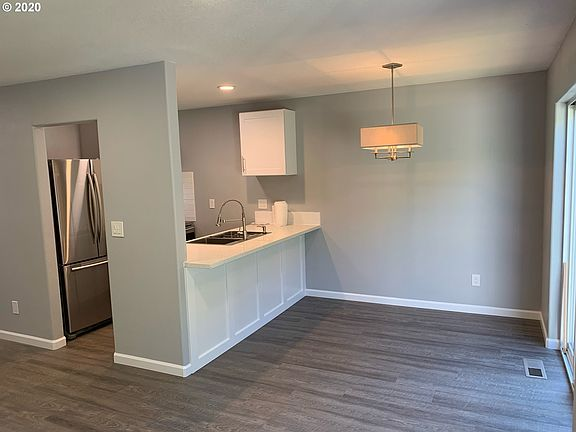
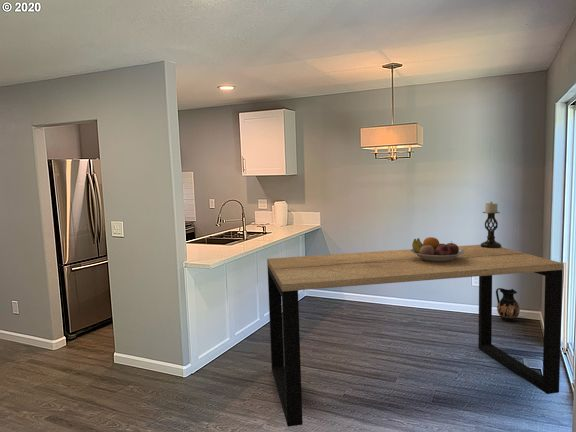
+ ceramic jug [495,287,521,323]
+ fruit bowl [411,236,464,262]
+ candle holder [480,201,503,248]
+ dining table [266,244,564,427]
